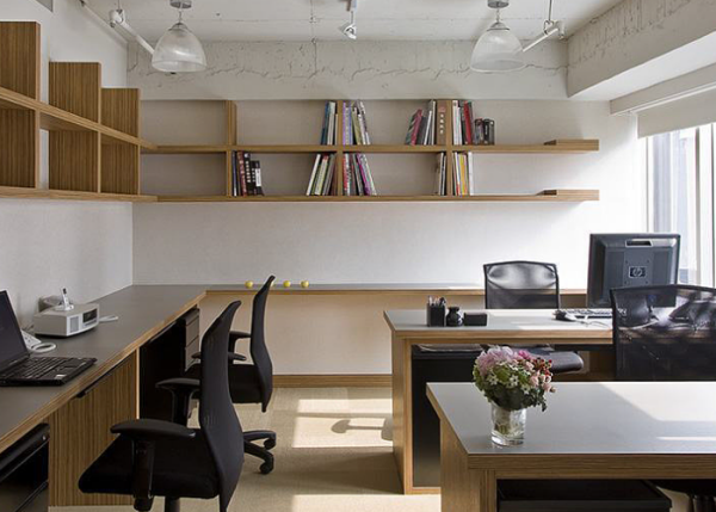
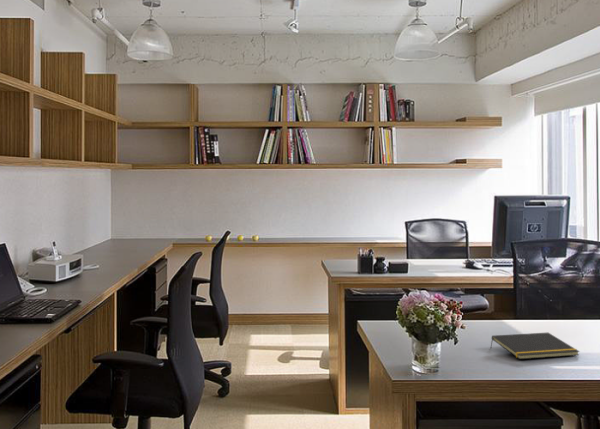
+ notepad [489,332,581,360]
